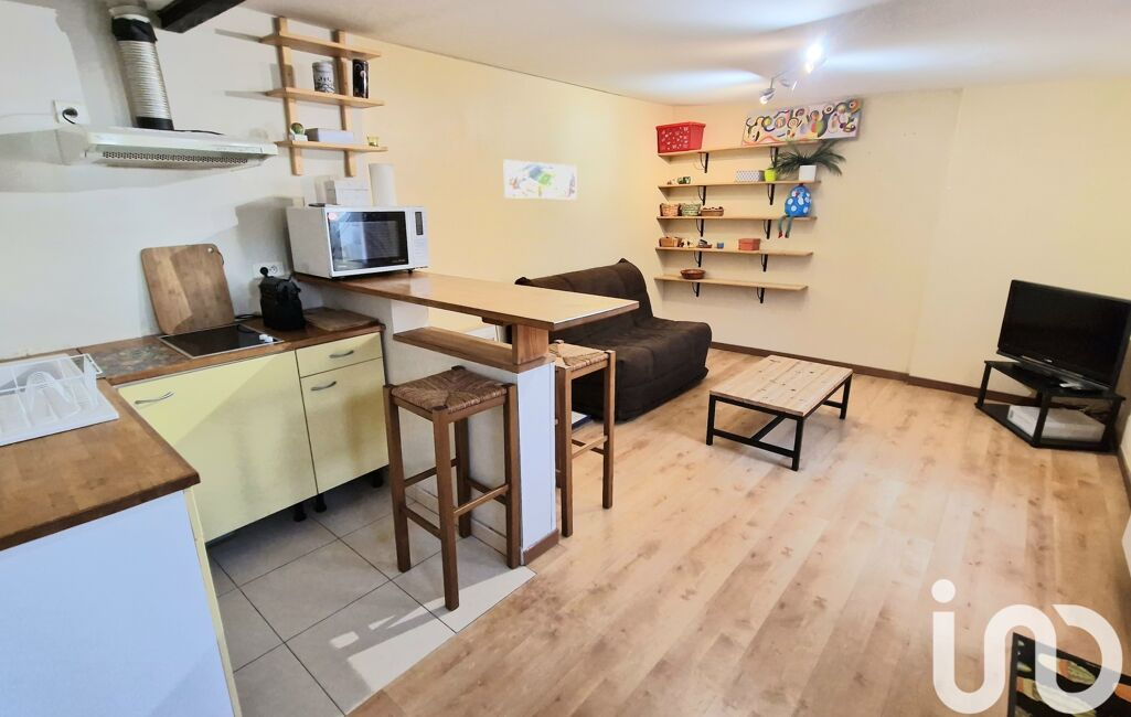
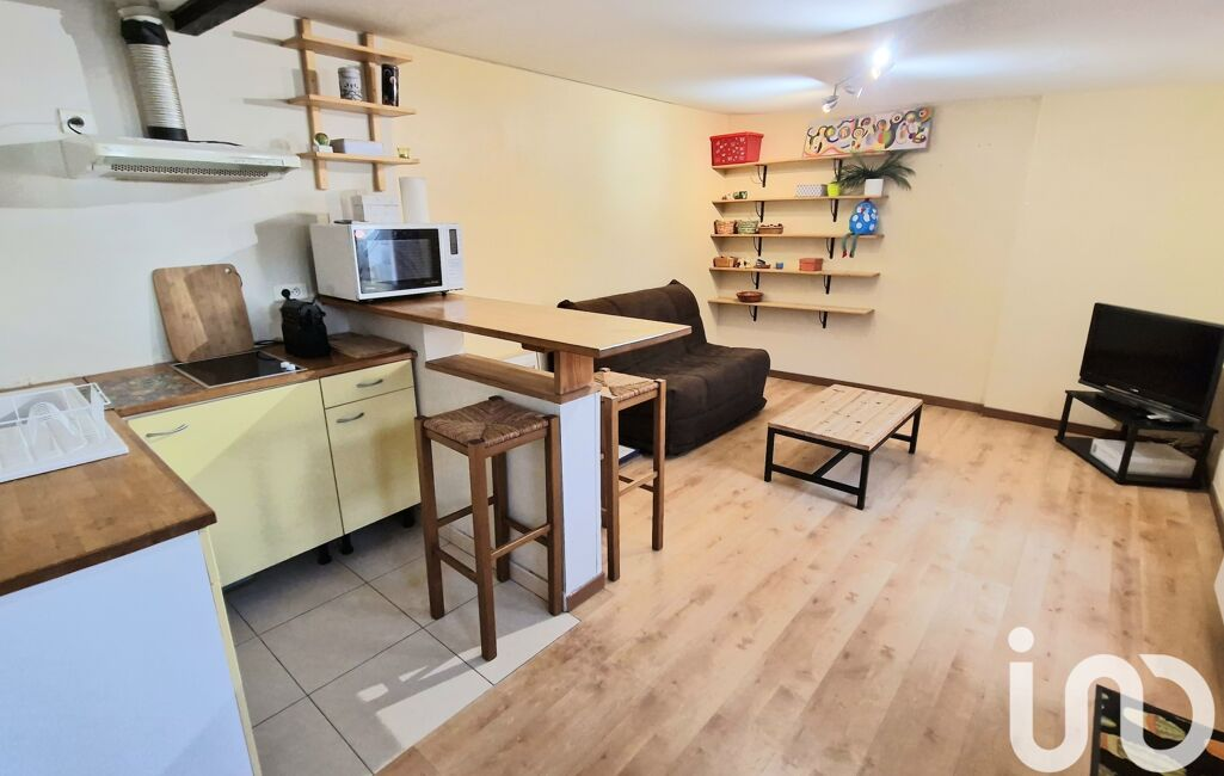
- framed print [502,159,577,201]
